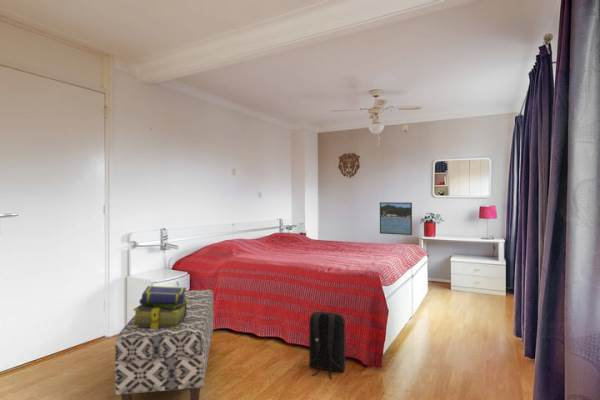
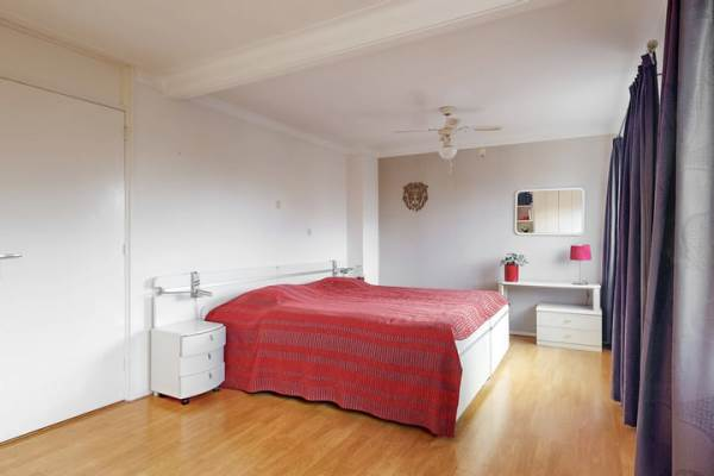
- backpack [308,307,346,380]
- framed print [379,201,413,236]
- bench [114,289,215,400]
- stack of books [132,285,188,329]
